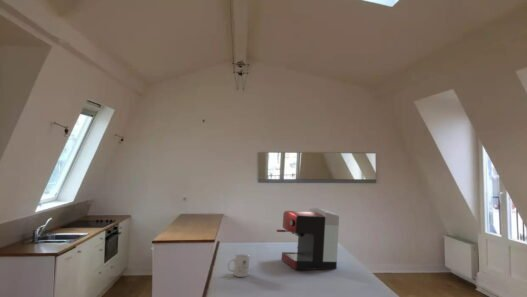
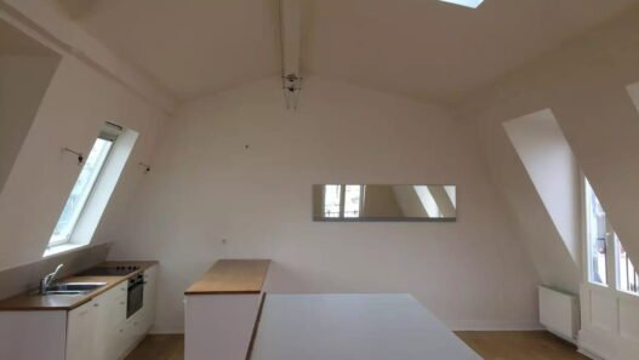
- mug [227,253,250,278]
- coffee maker [276,207,340,271]
